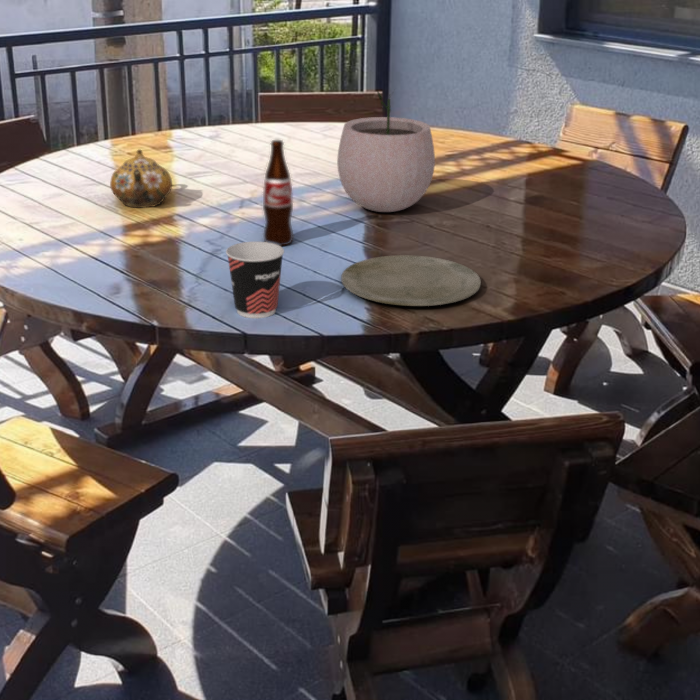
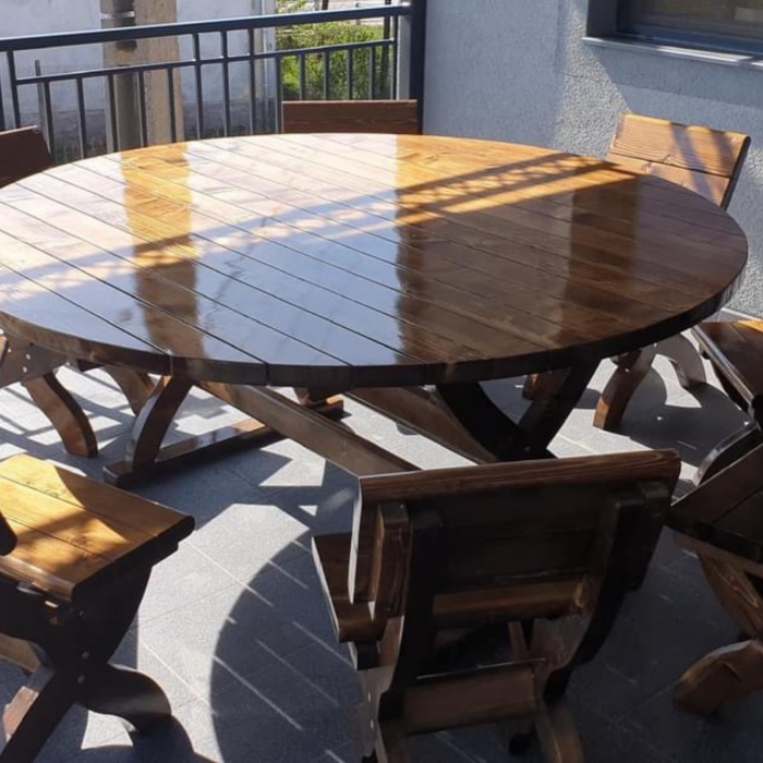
- plant pot [336,87,436,213]
- bottle [262,139,294,247]
- cup [225,241,285,319]
- teapot [109,148,173,209]
- plate [340,254,482,307]
